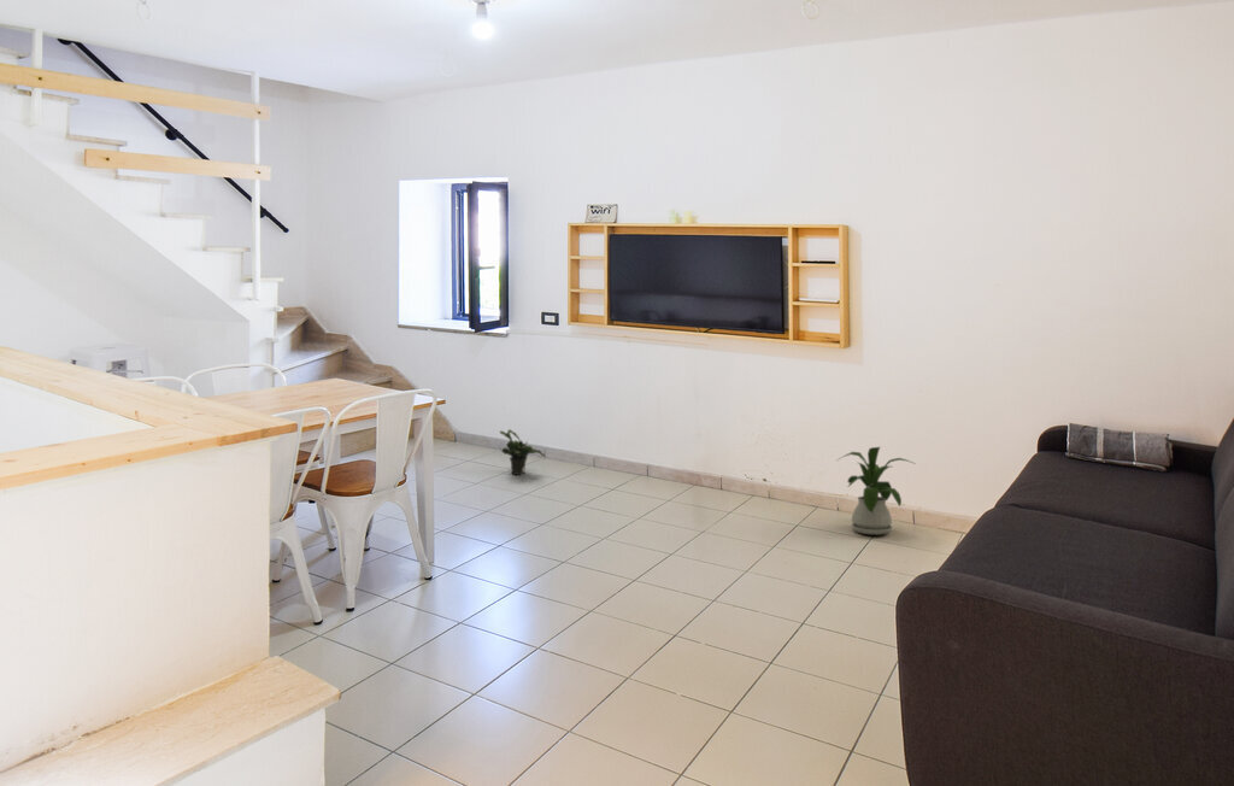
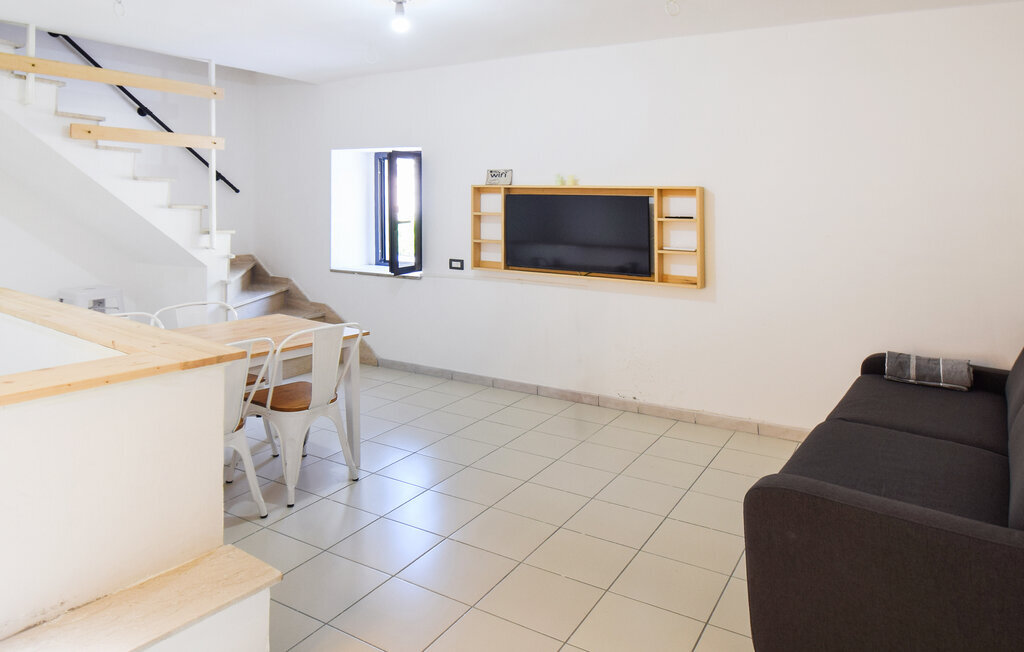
- house plant [836,446,917,535]
- potted plant [499,428,546,476]
